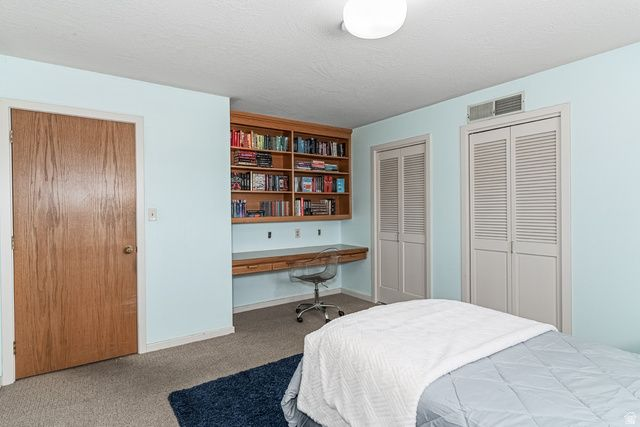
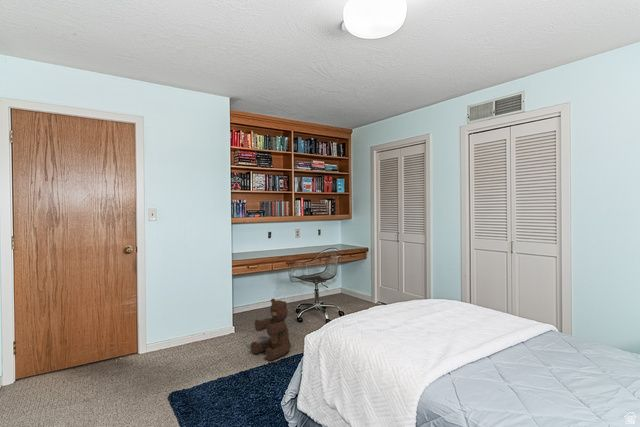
+ teddy bear [250,298,292,362]
